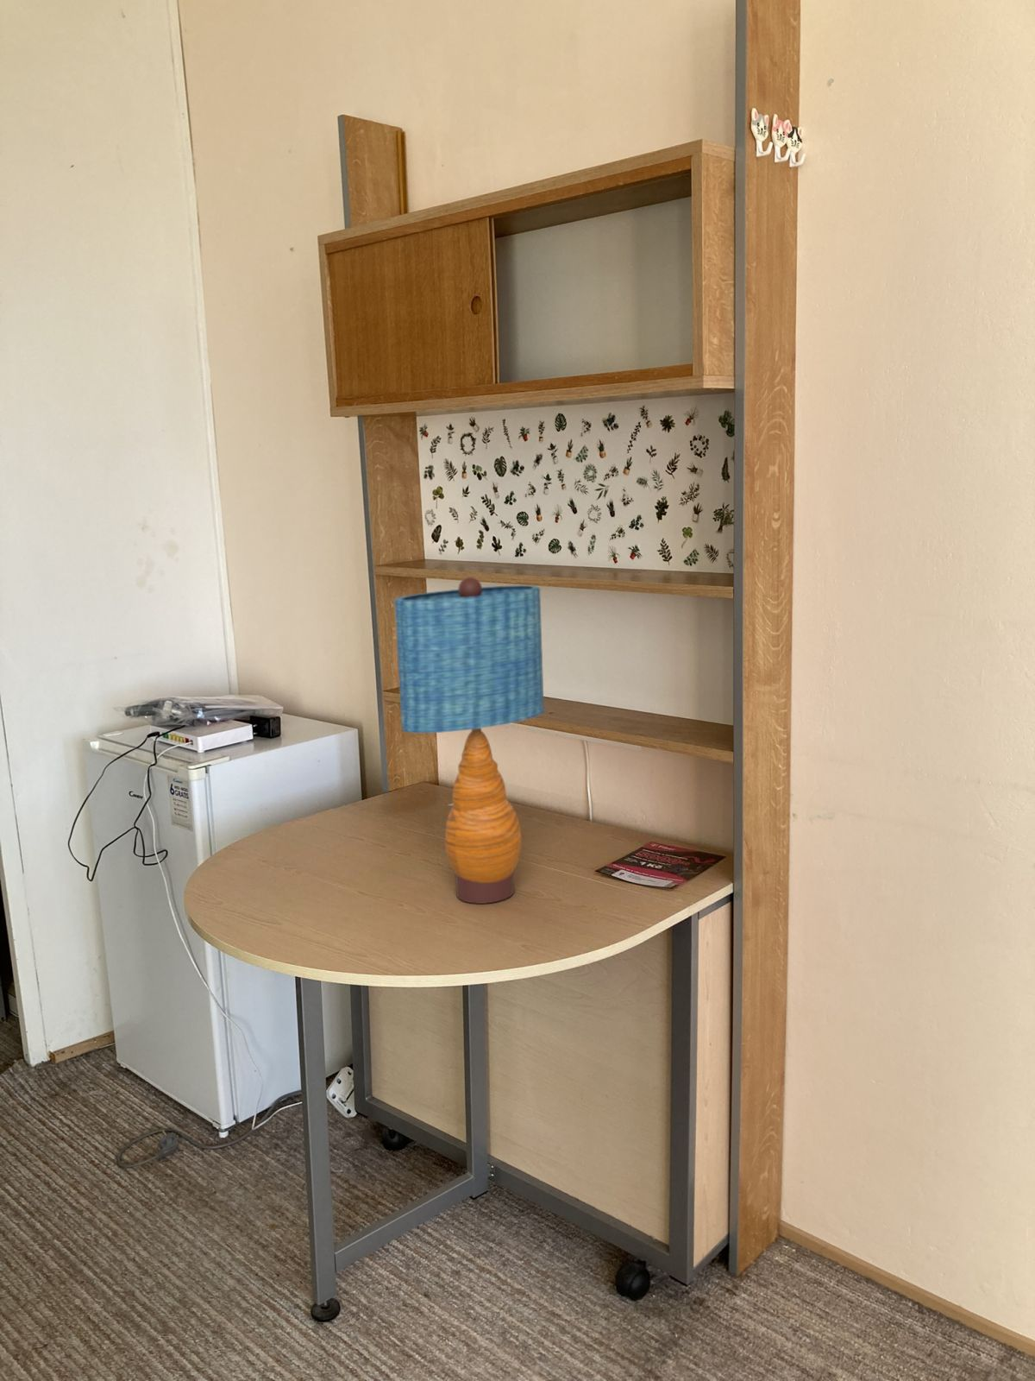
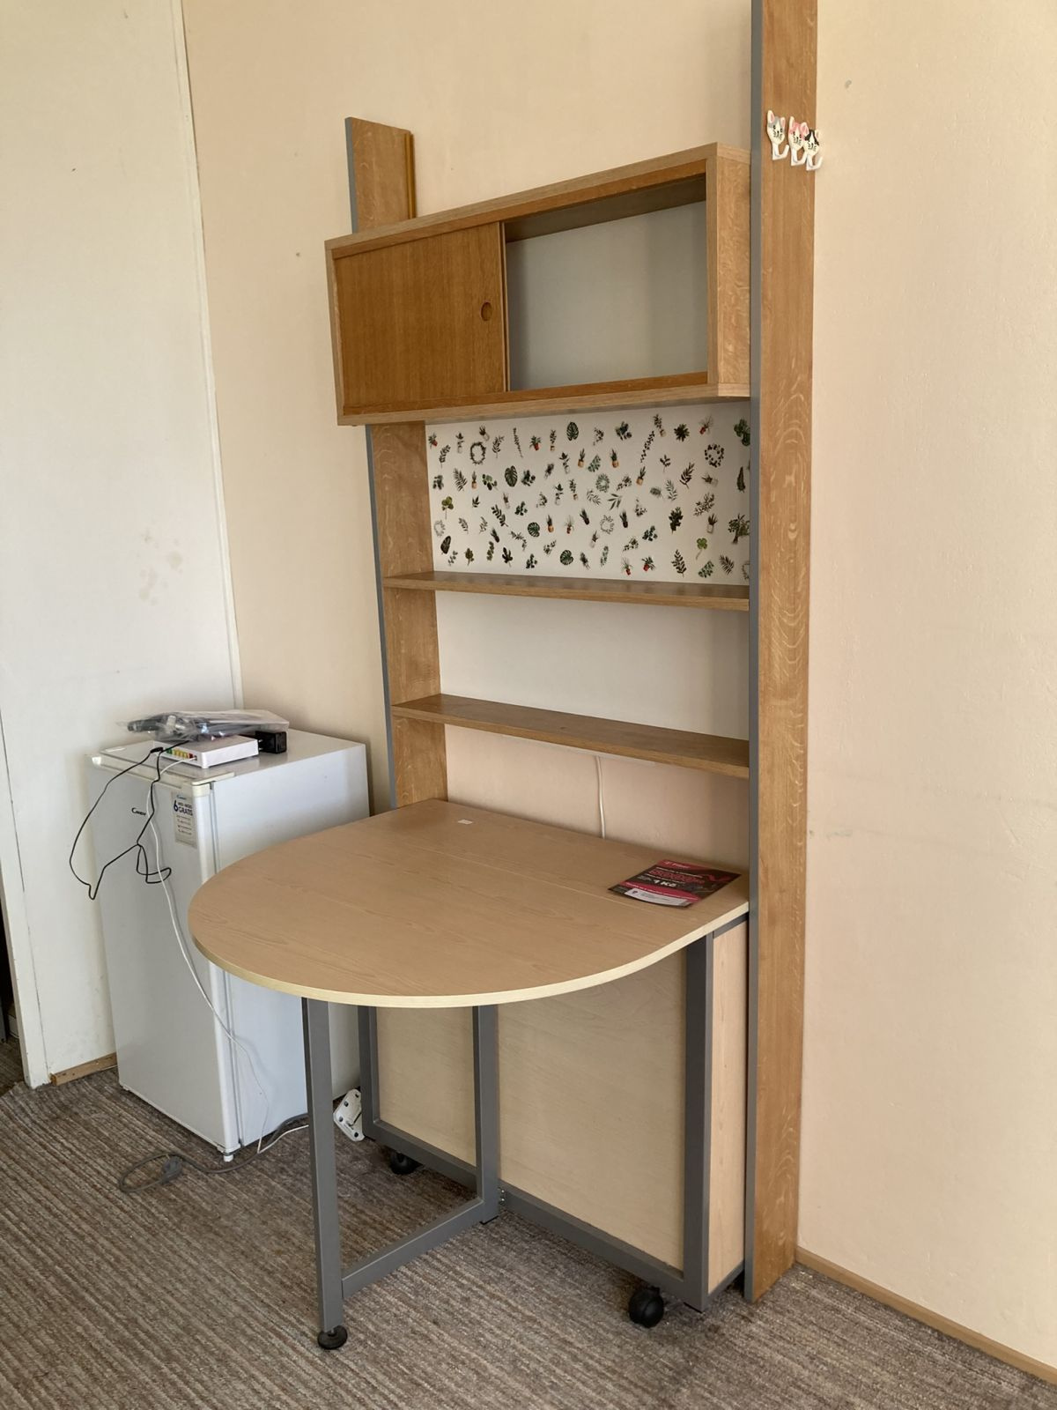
- table lamp [394,576,545,905]
